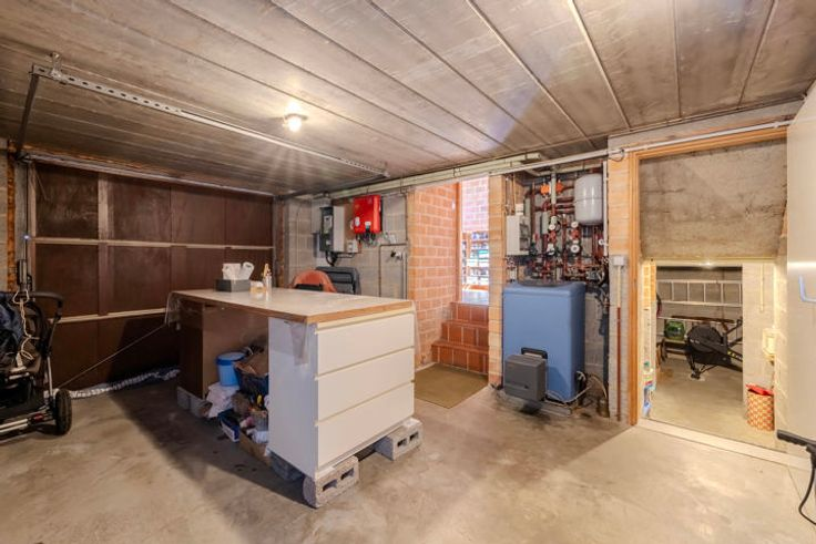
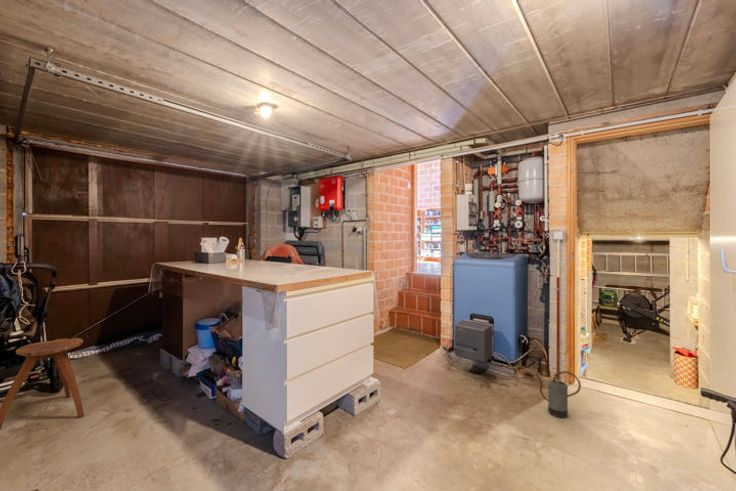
+ watering can [535,370,582,419]
+ stool [0,337,85,430]
